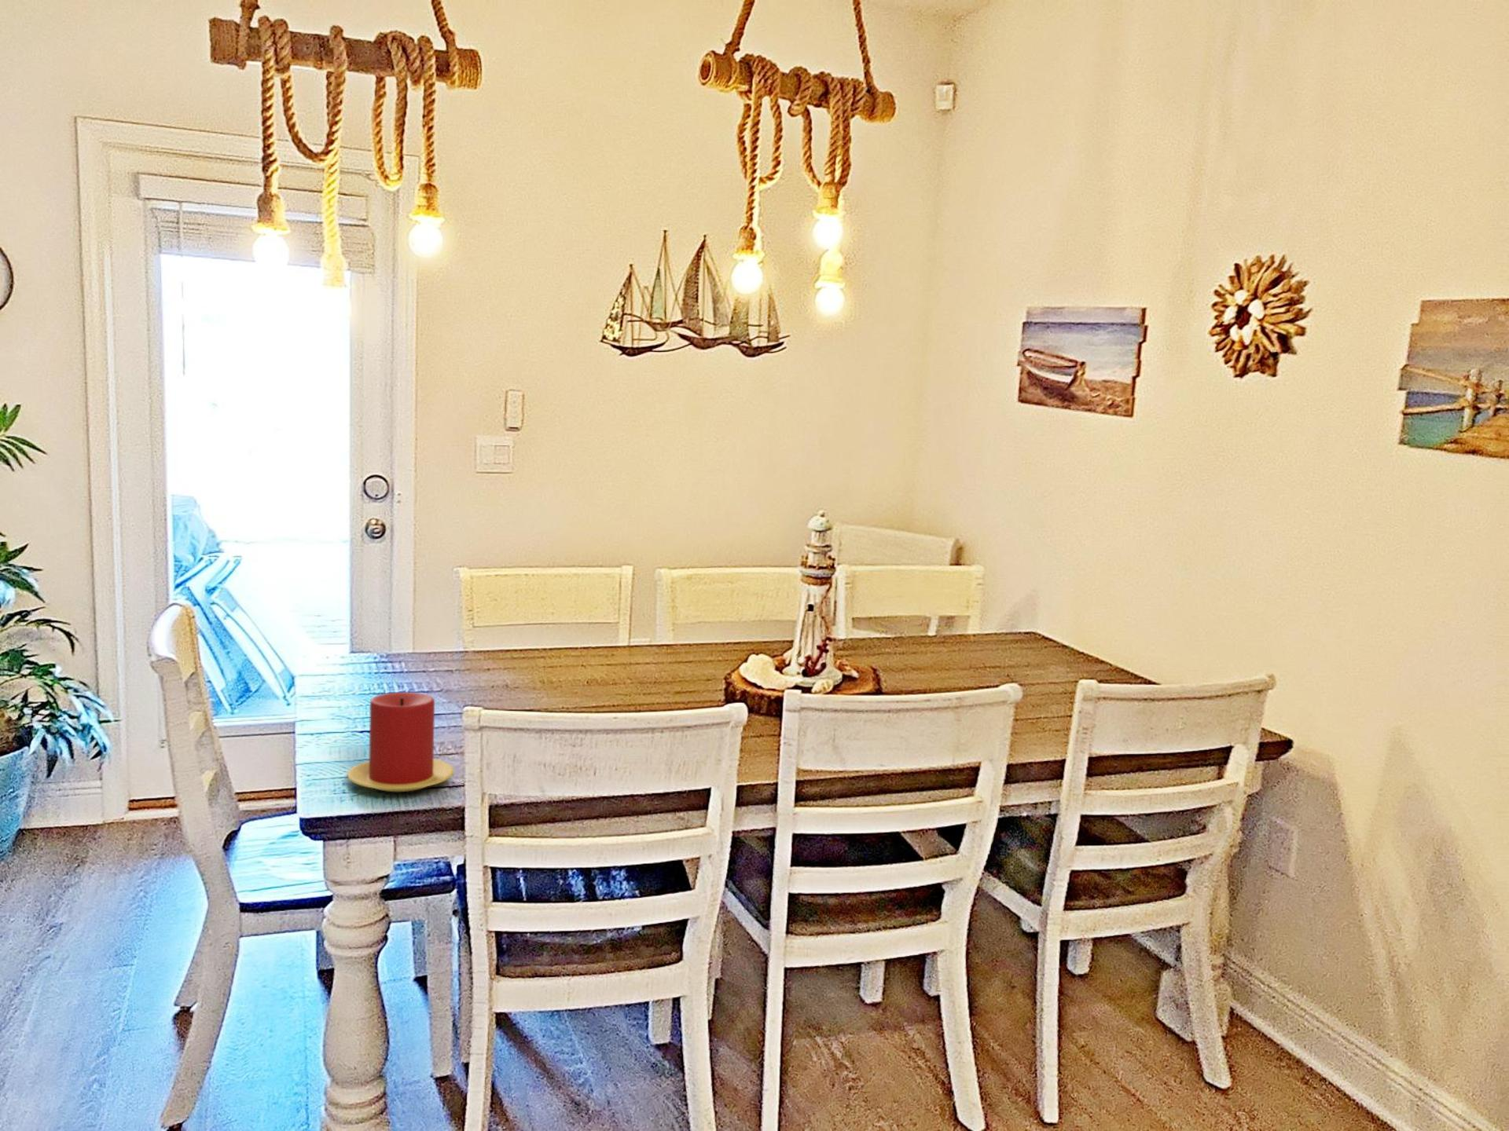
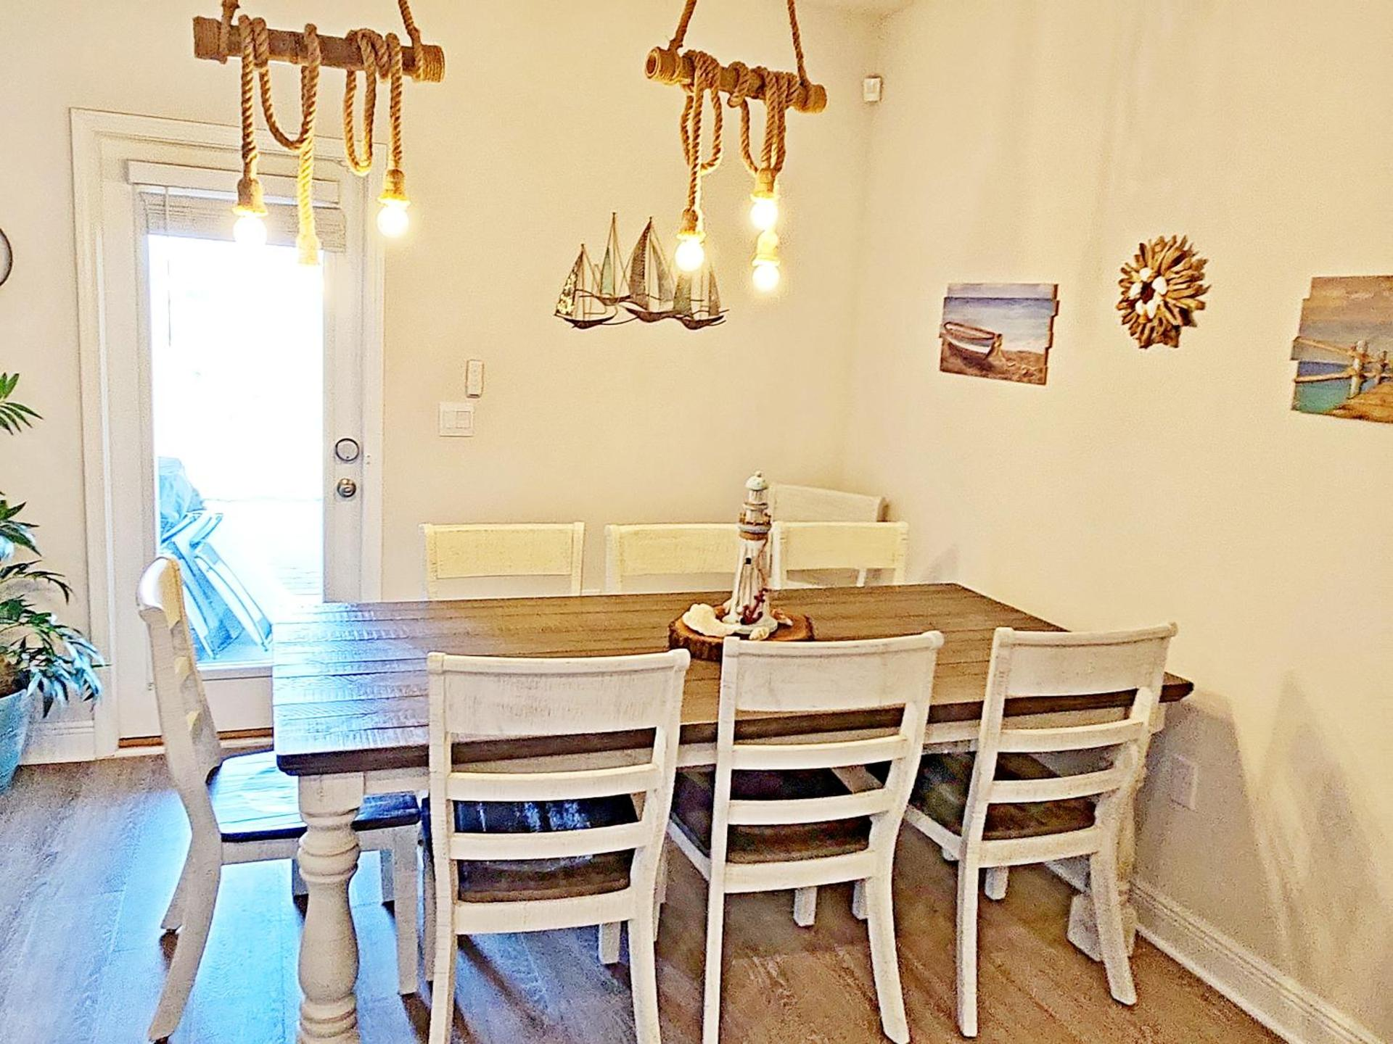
- candle [347,691,455,792]
